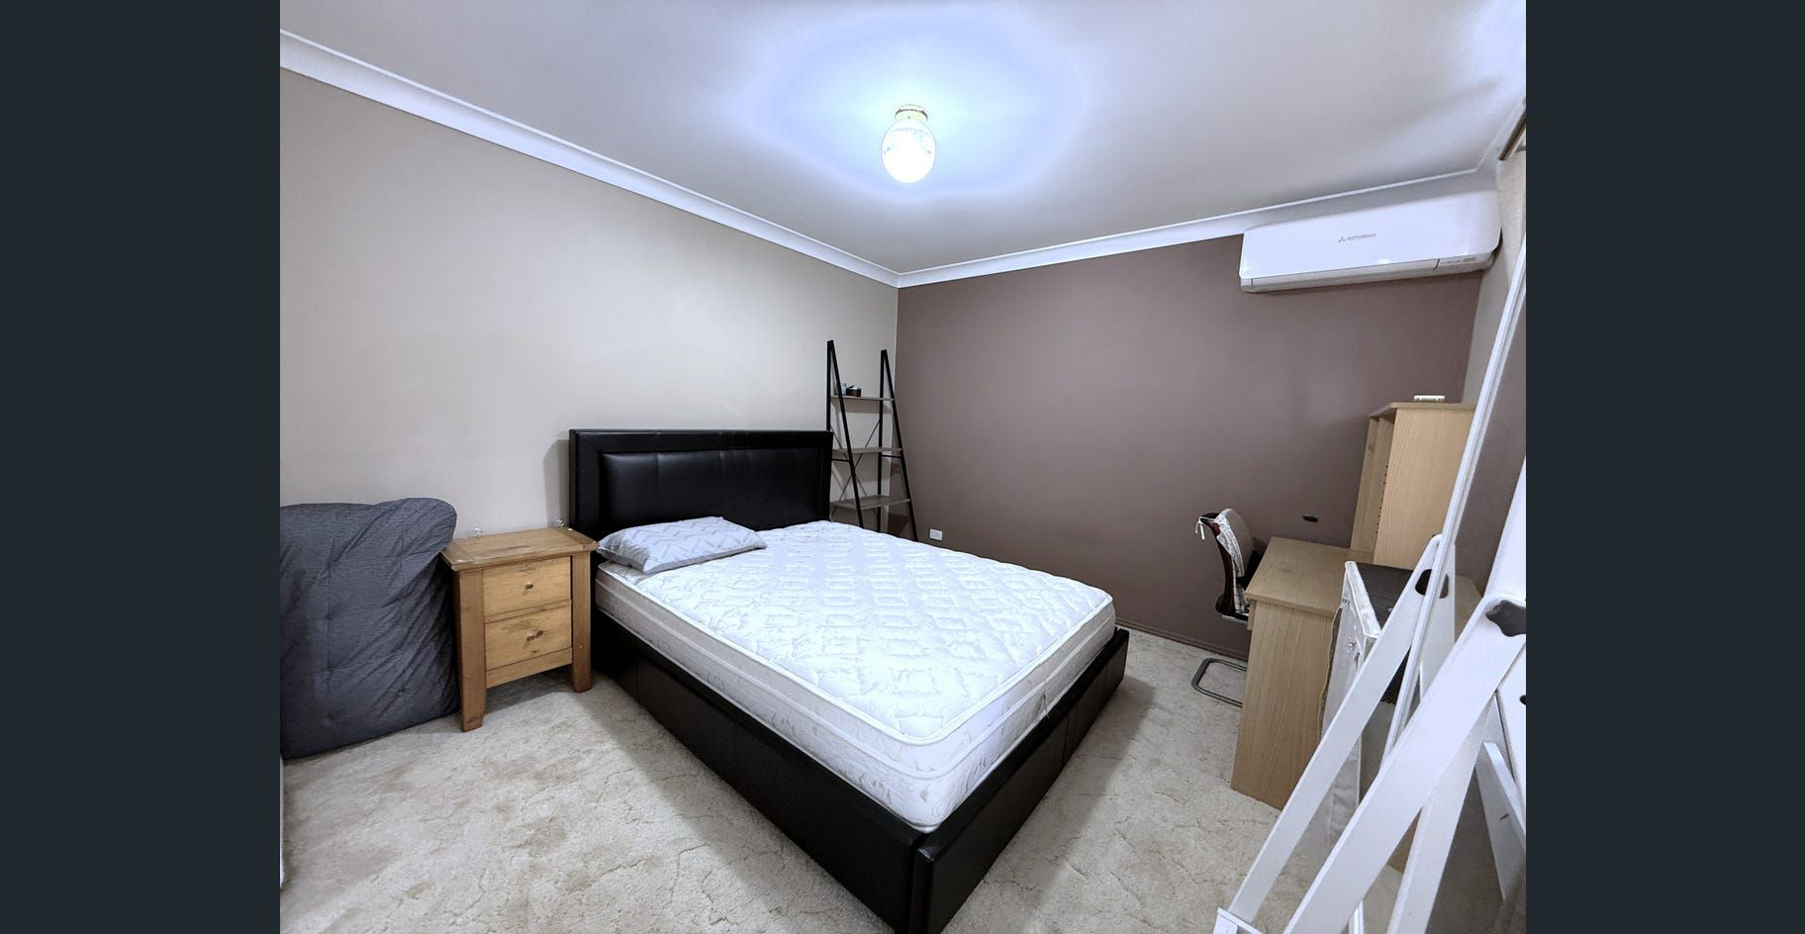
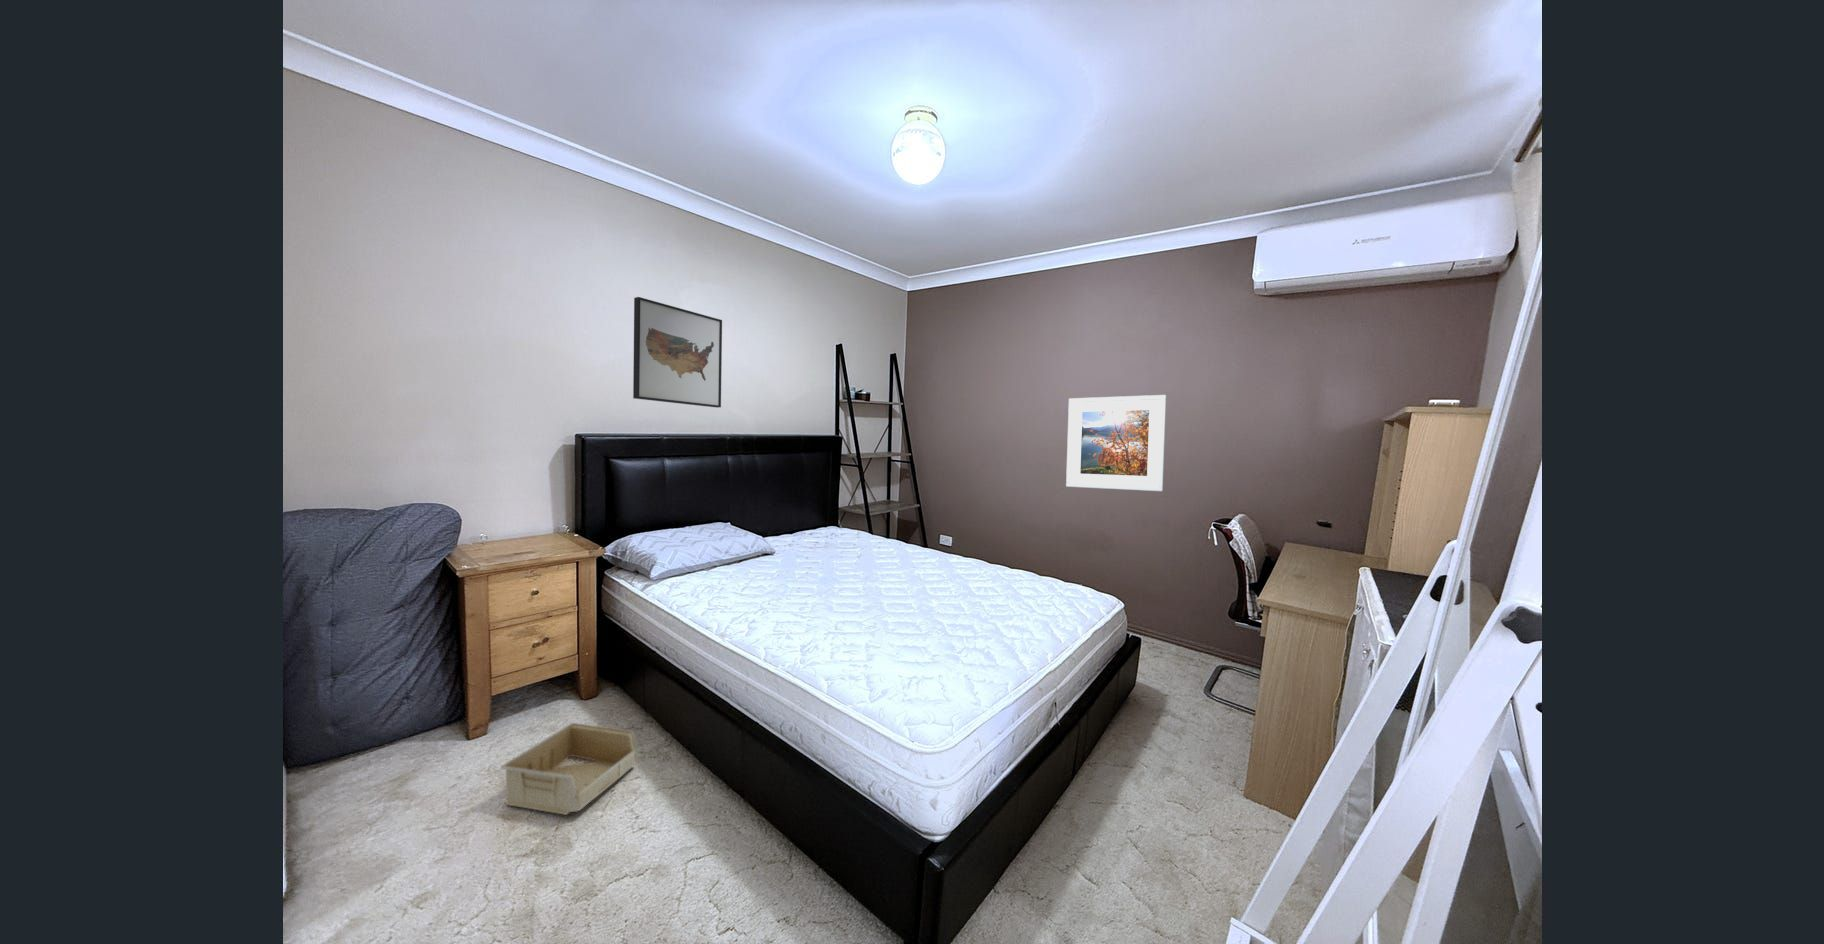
+ wall art [632,296,724,409]
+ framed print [1066,394,1167,492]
+ storage bin [500,722,636,816]
